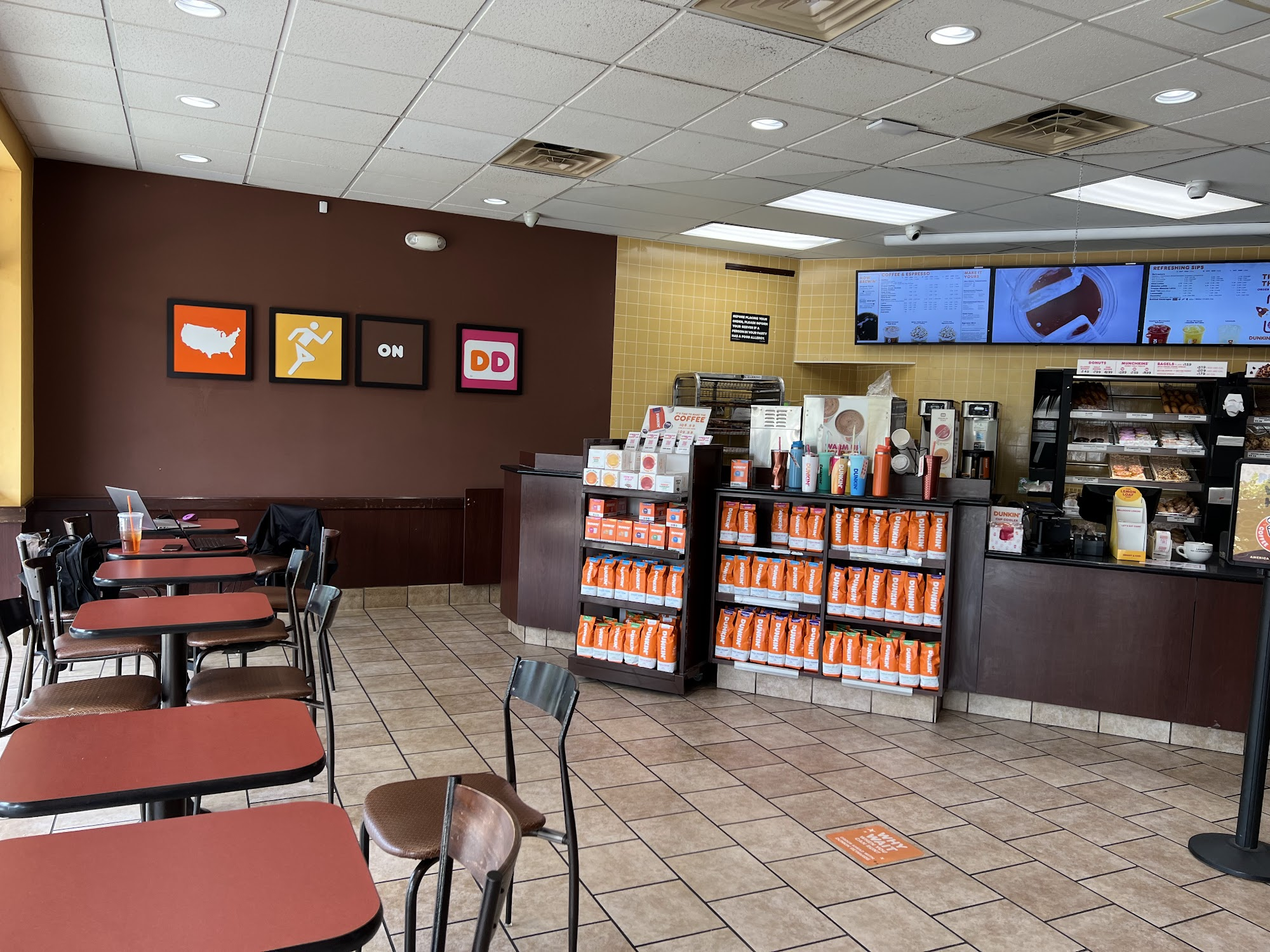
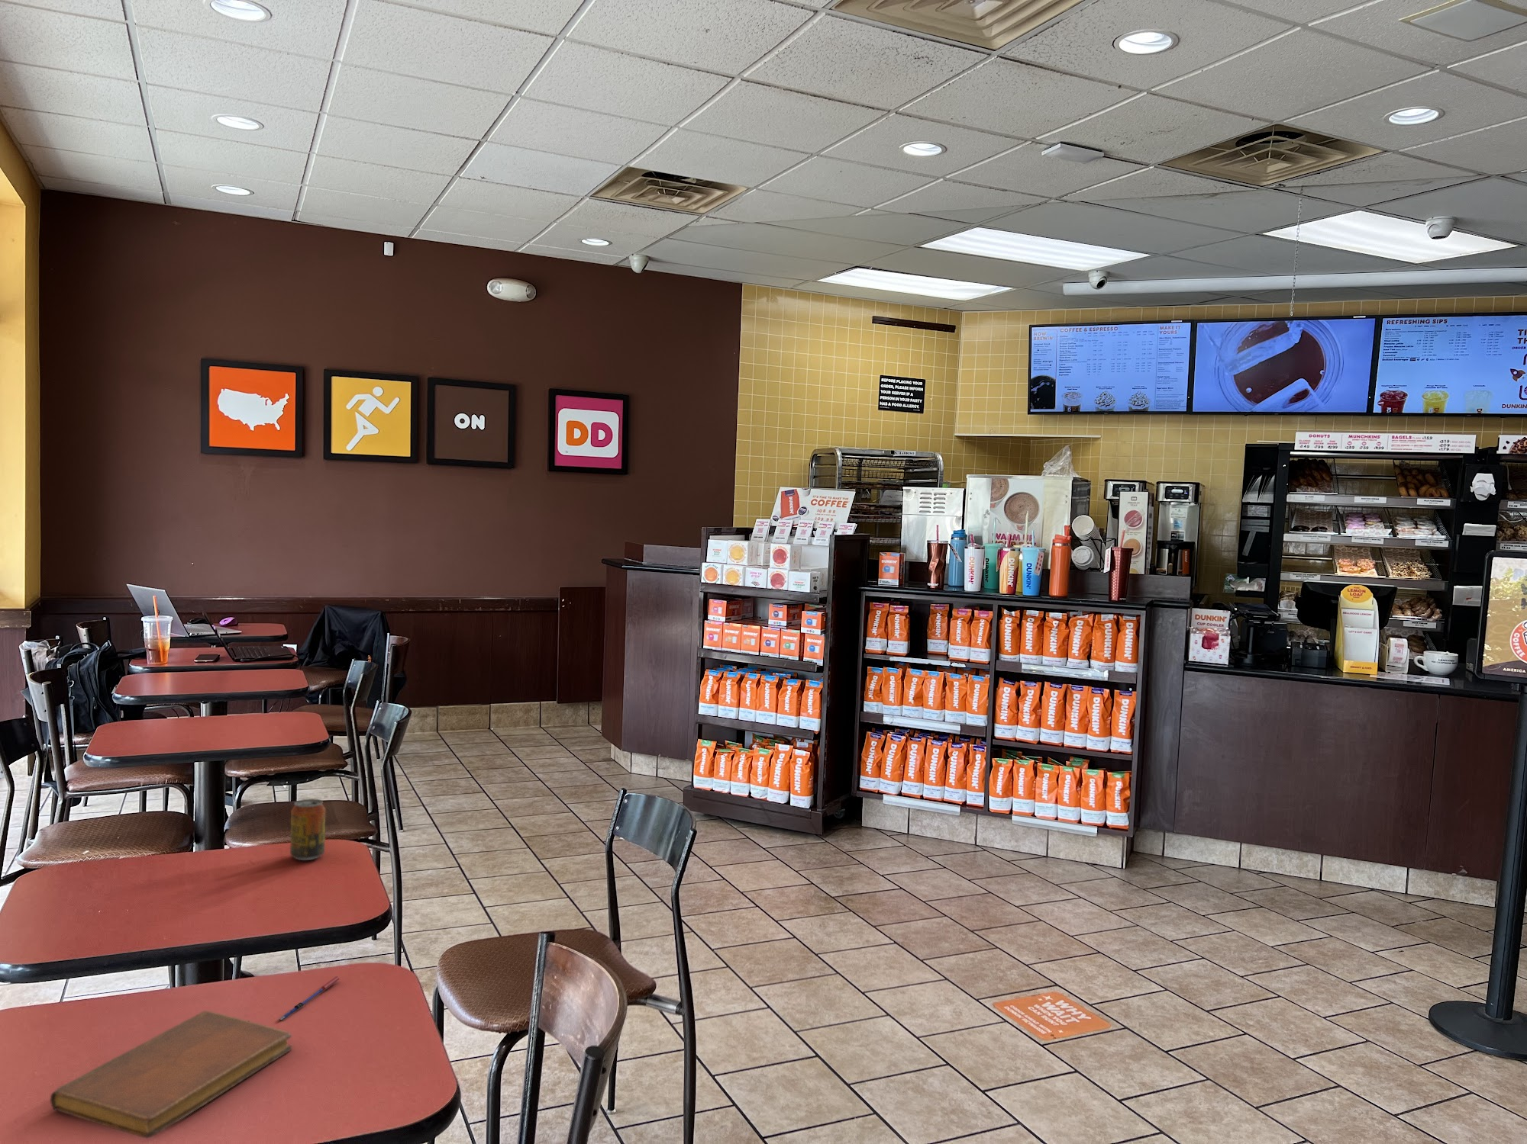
+ pen [278,976,340,1021]
+ notebook [49,1009,293,1139]
+ beverage can [290,798,326,862]
